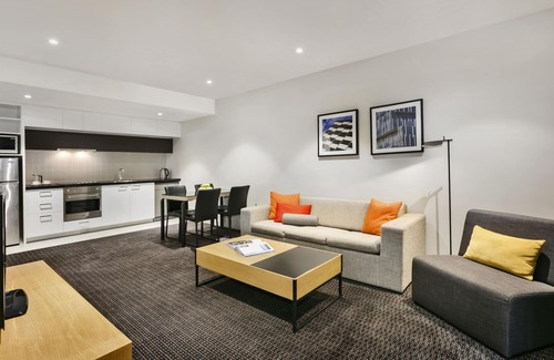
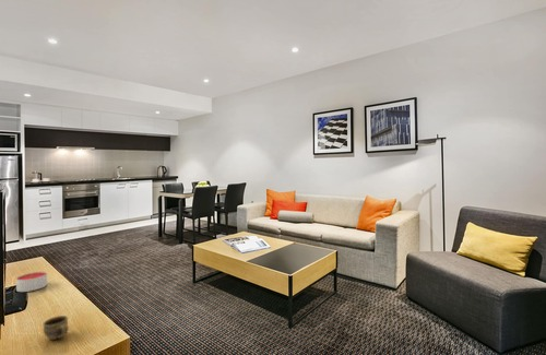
+ cup [41,315,70,341]
+ candle [15,271,48,293]
